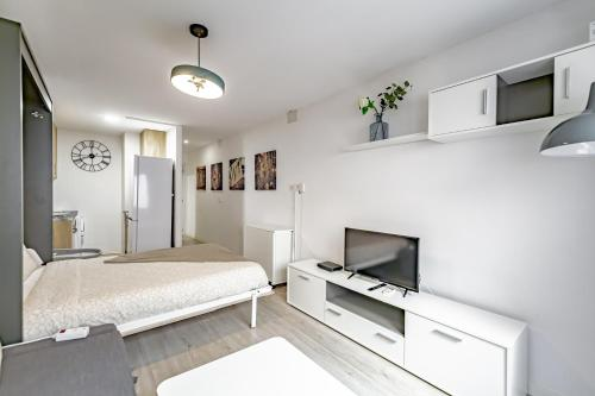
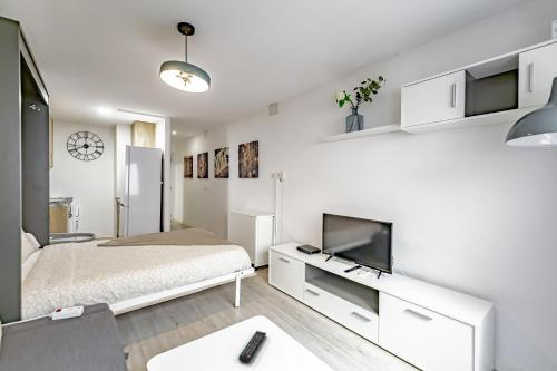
+ remote control [237,330,267,364]
